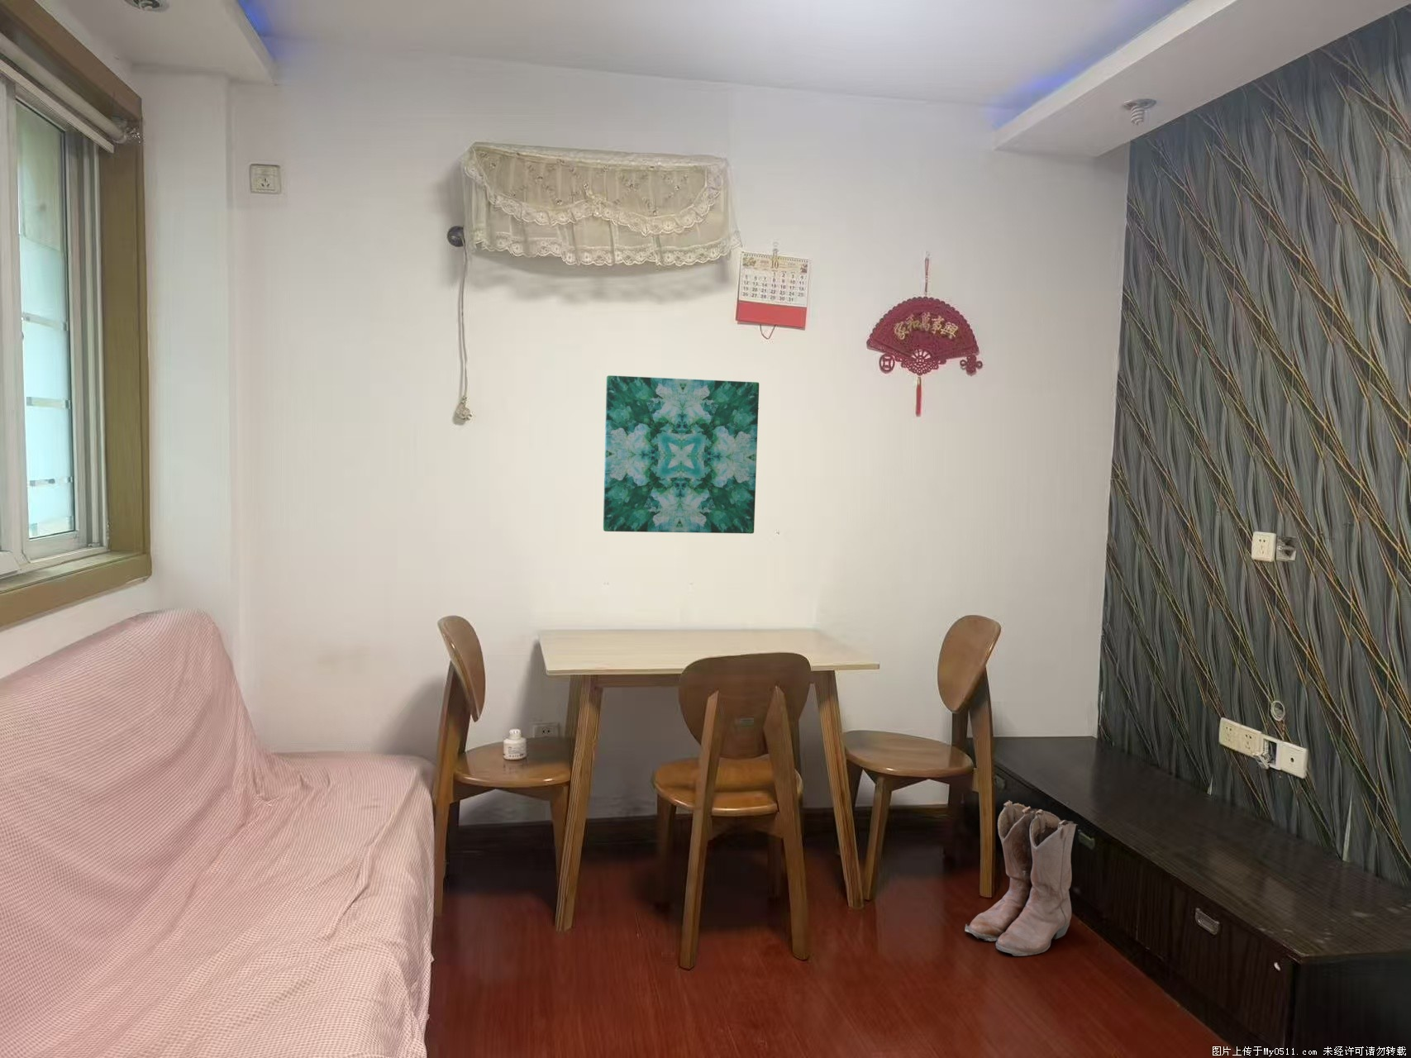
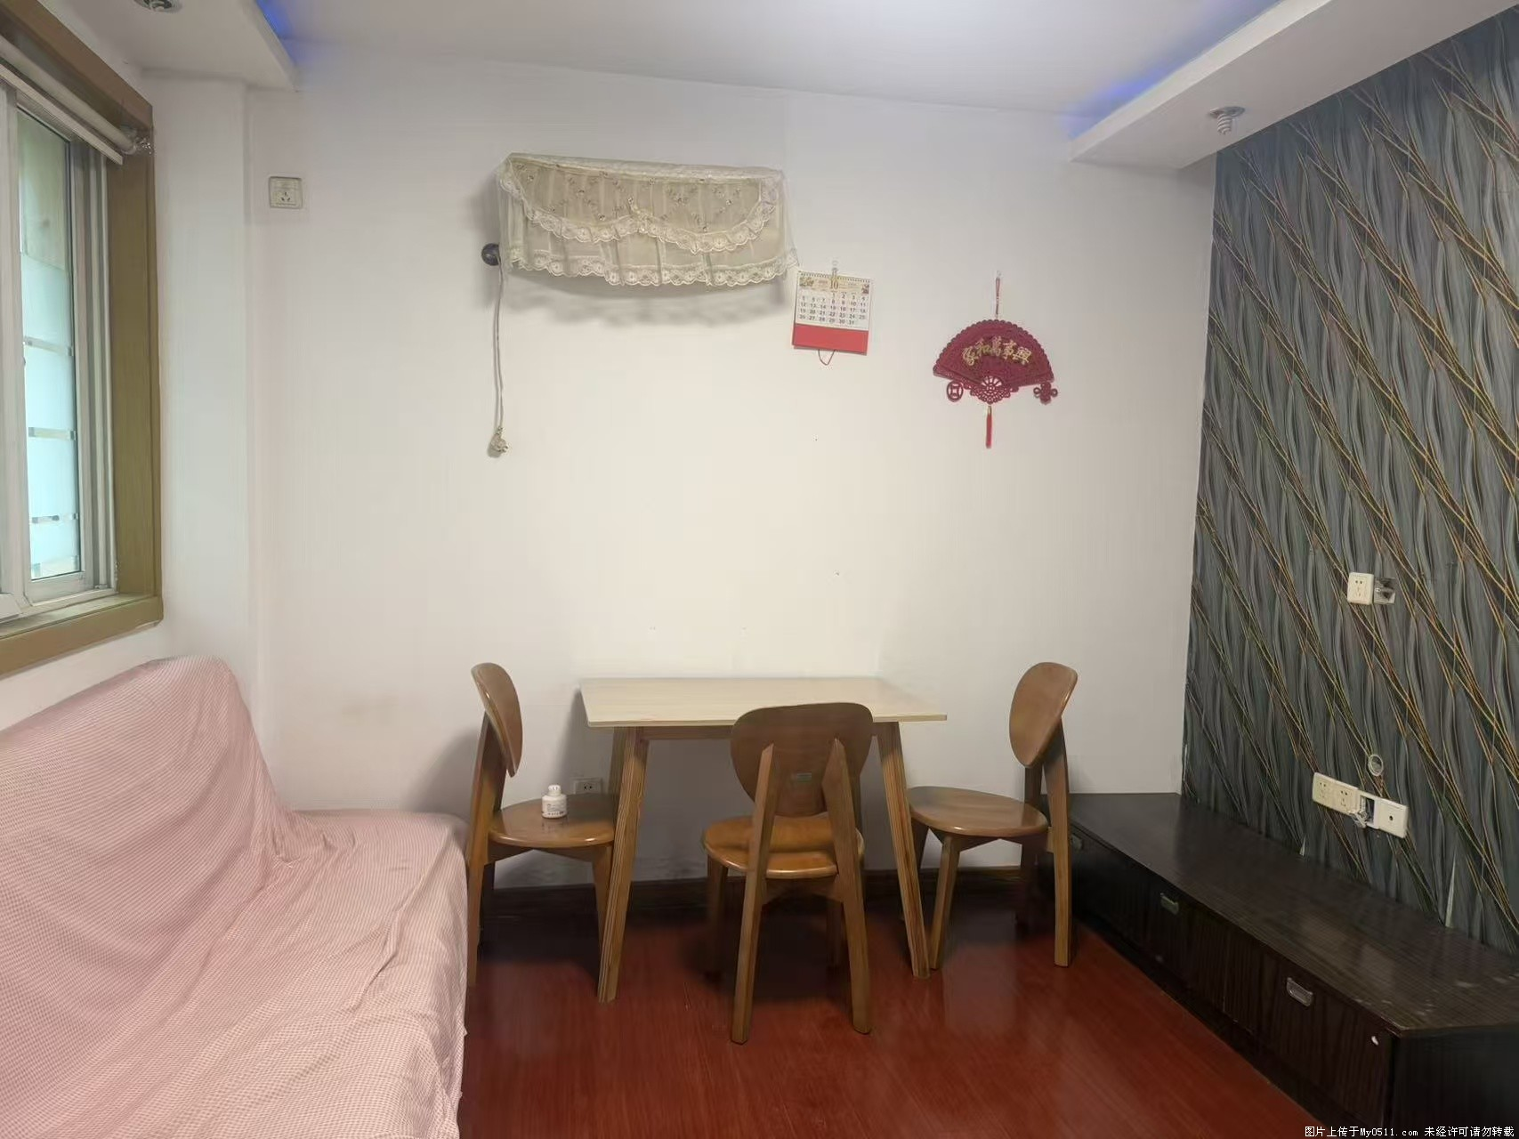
- wall art [602,375,760,535]
- boots [964,800,1078,957]
